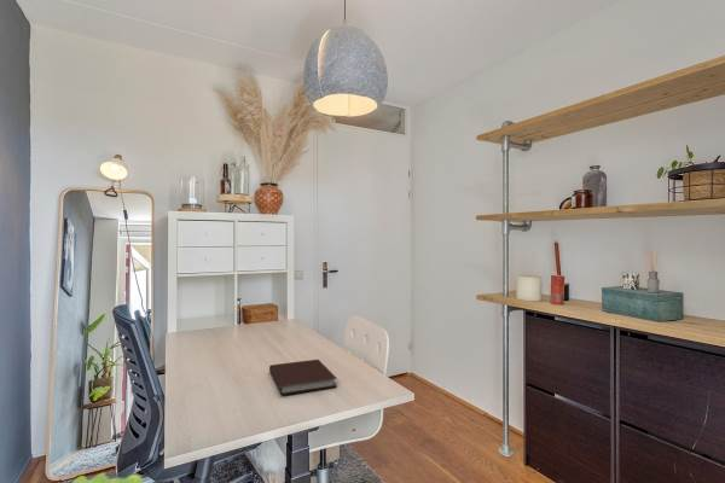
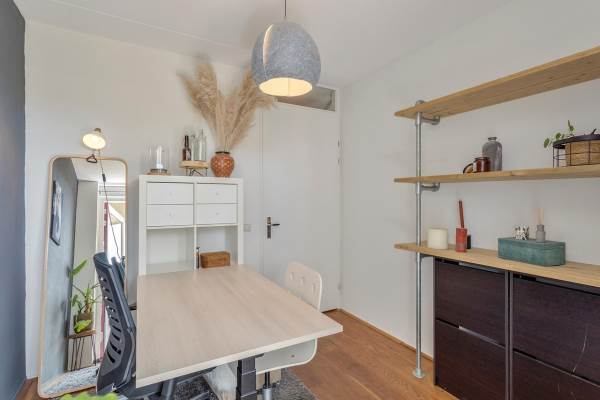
- notebook [268,359,338,396]
